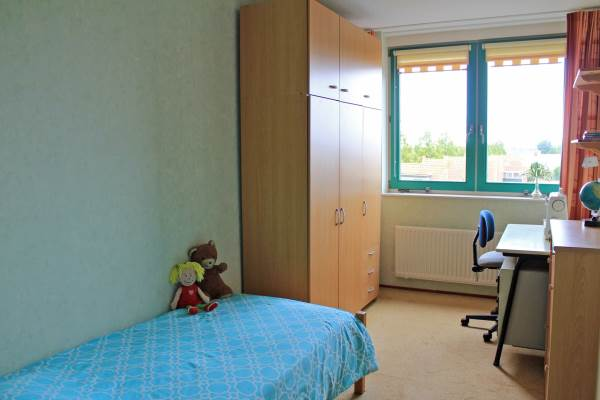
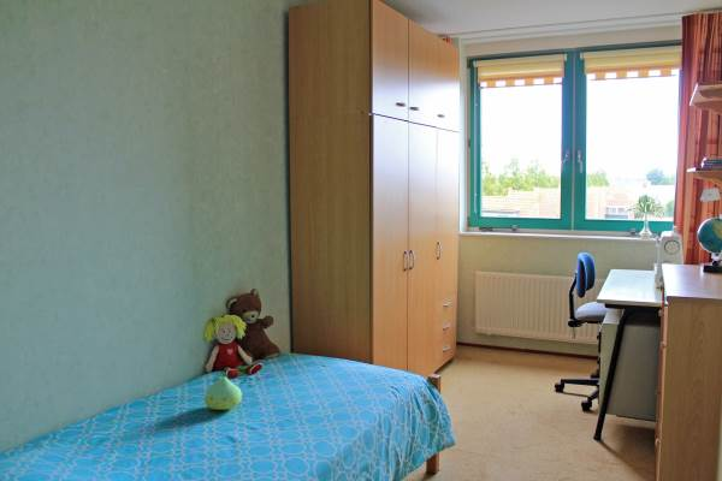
+ plush toy [203,375,243,411]
